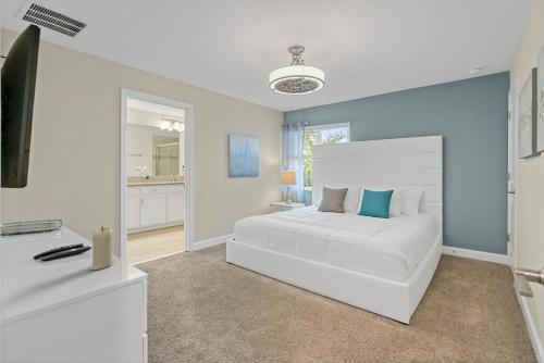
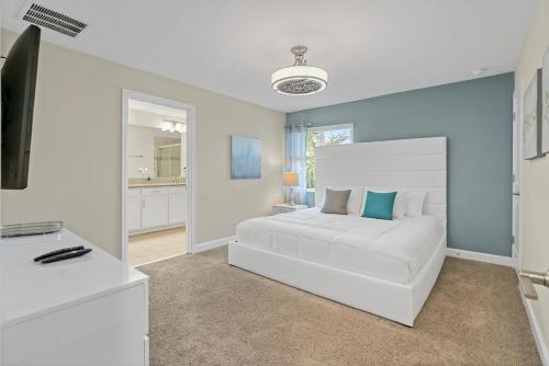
- candle [89,226,113,271]
